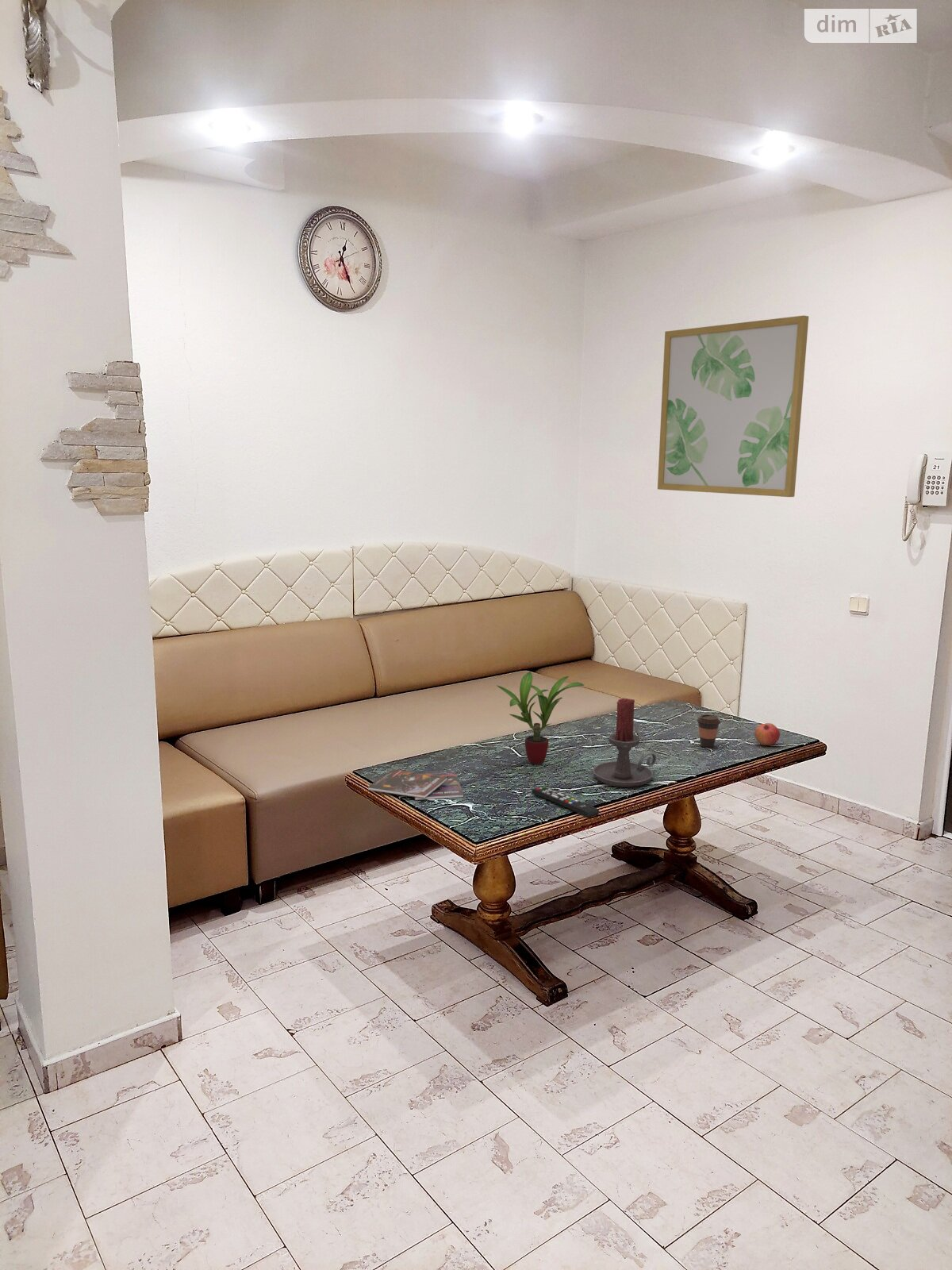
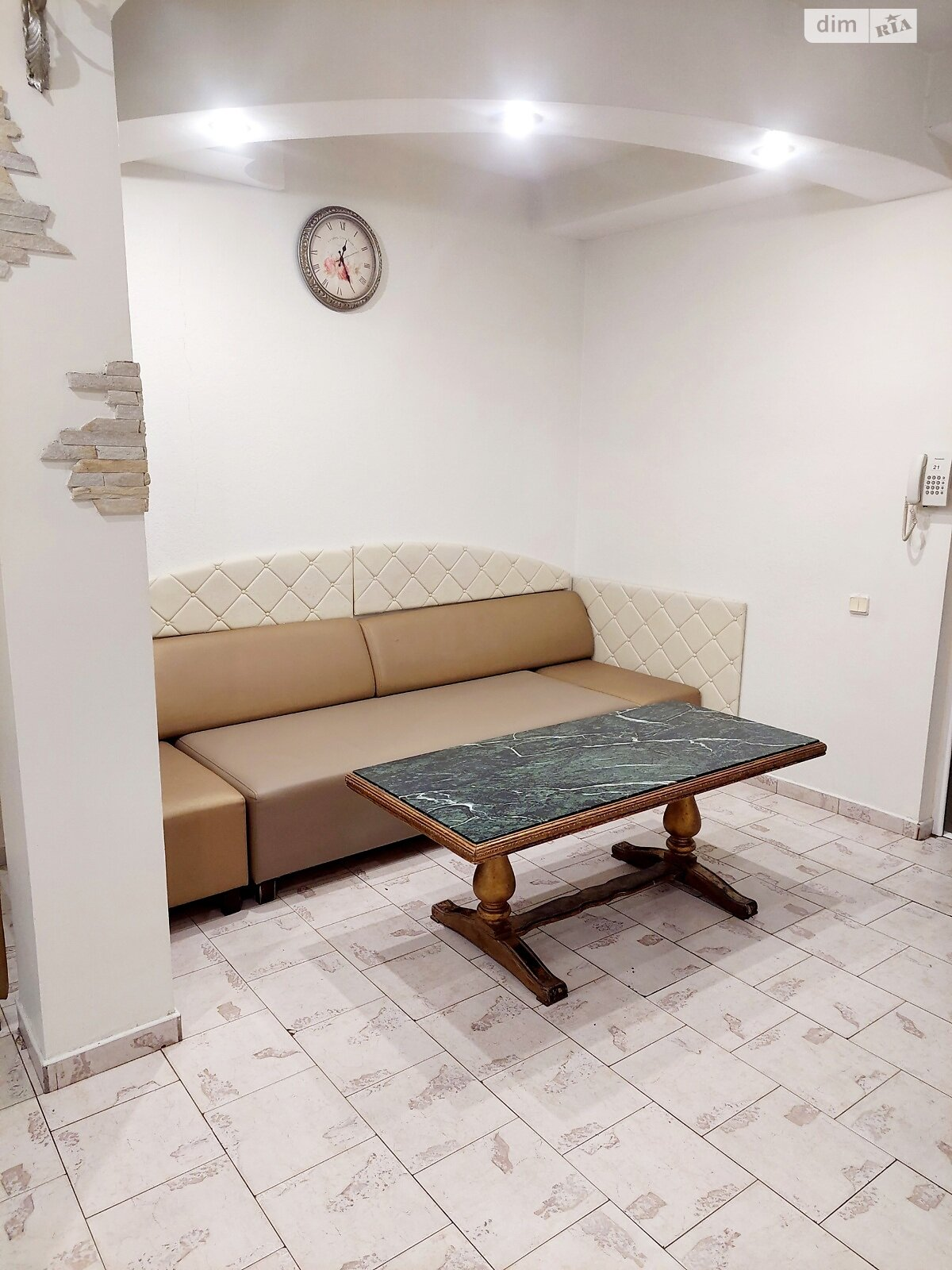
- pomegranate [754,722,781,746]
- booklet [367,768,465,801]
- potted plant [496,671,585,764]
- remote control [532,785,600,818]
- coffee cup [696,714,721,749]
- candle holder [592,698,657,788]
- wall art [657,315,809,498]
